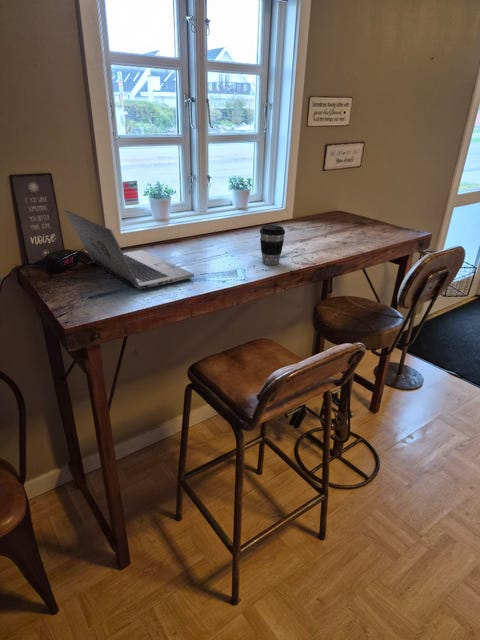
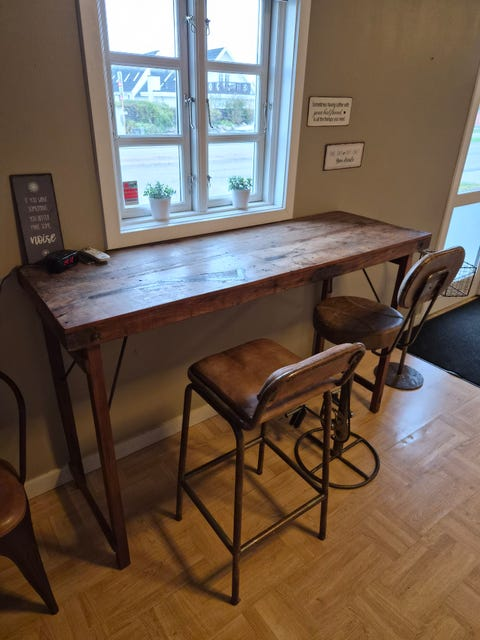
- coffee cup [259,224,286,266]
- laptop [63,209,195,290]
